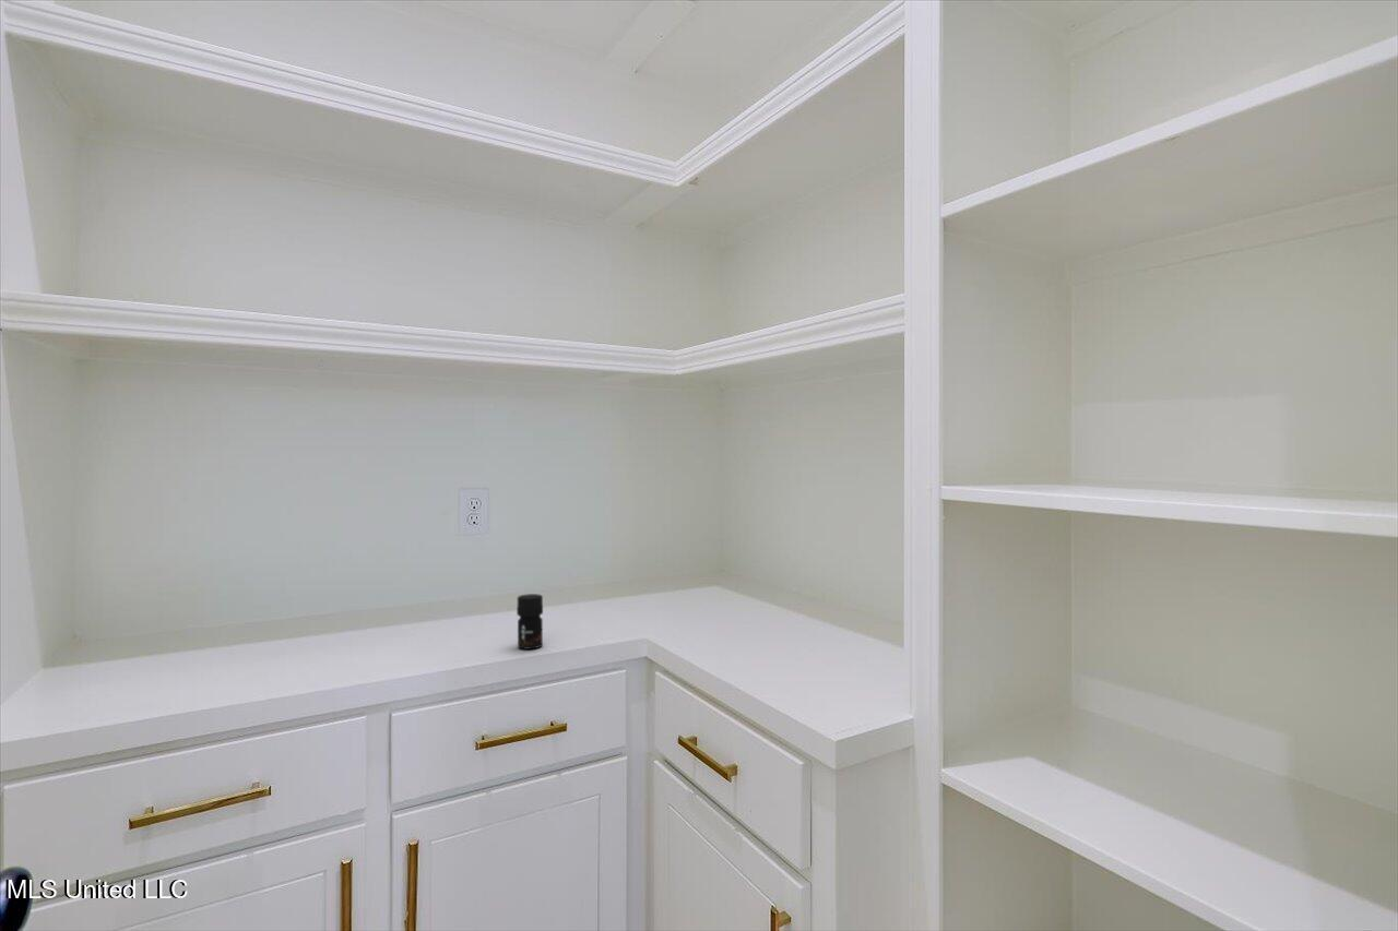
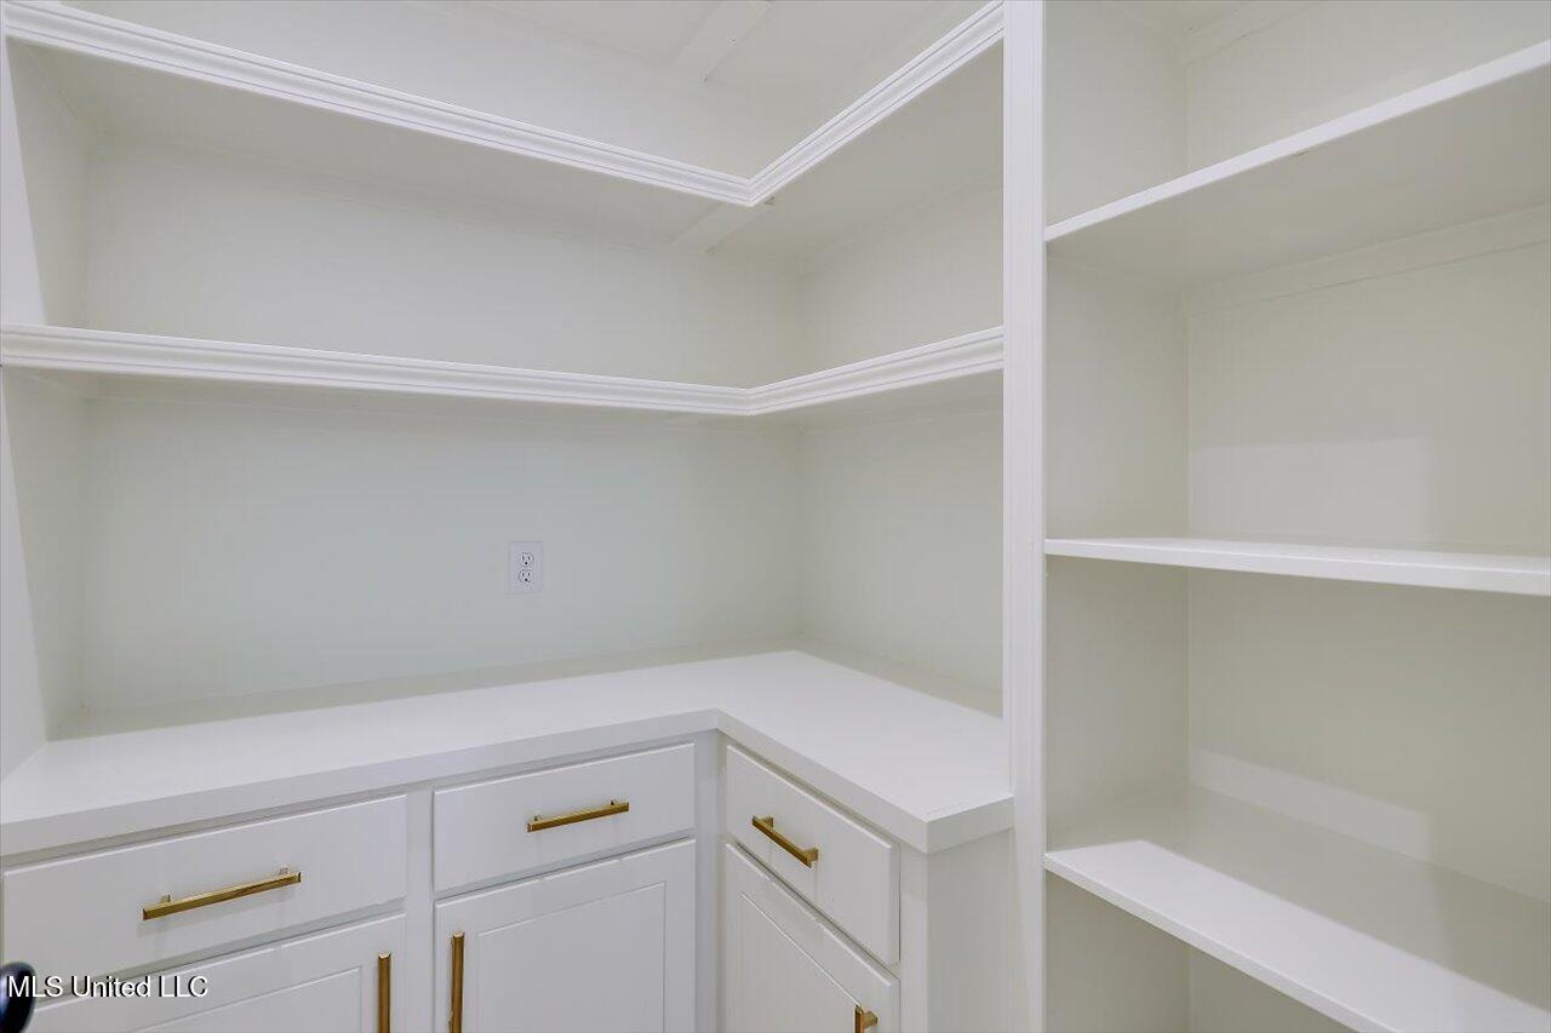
- jar [516,593,544,650]
